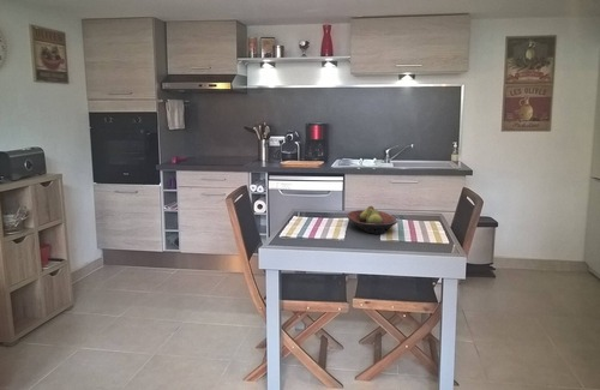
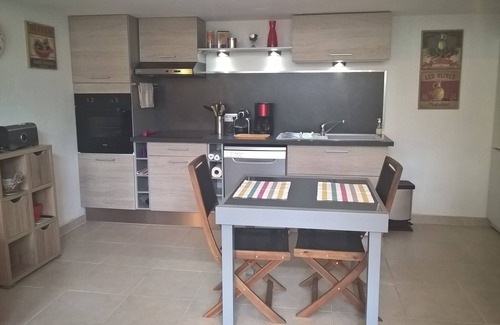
- fruit bowl [346,205,398,235]
